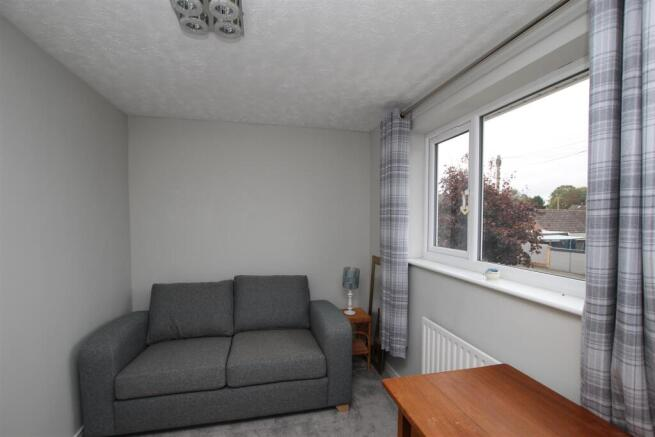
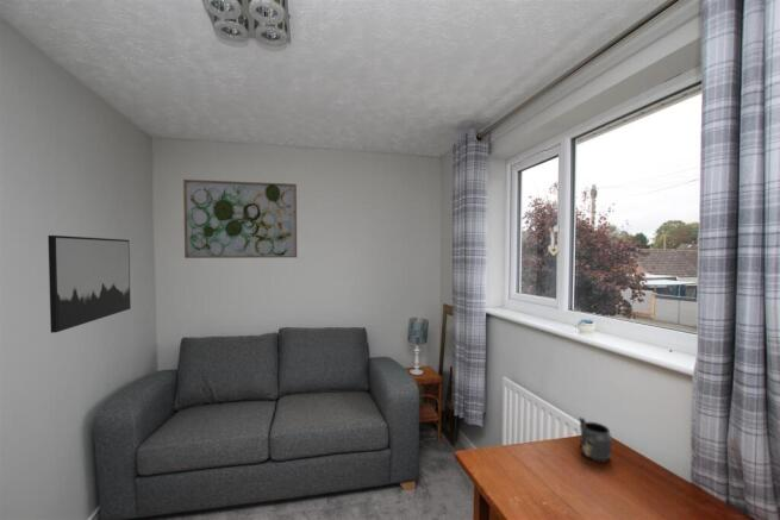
+ mug [578,415,613,464]
+ wall art [182,178,298,259]
+ wall art [48,234,132,334]
